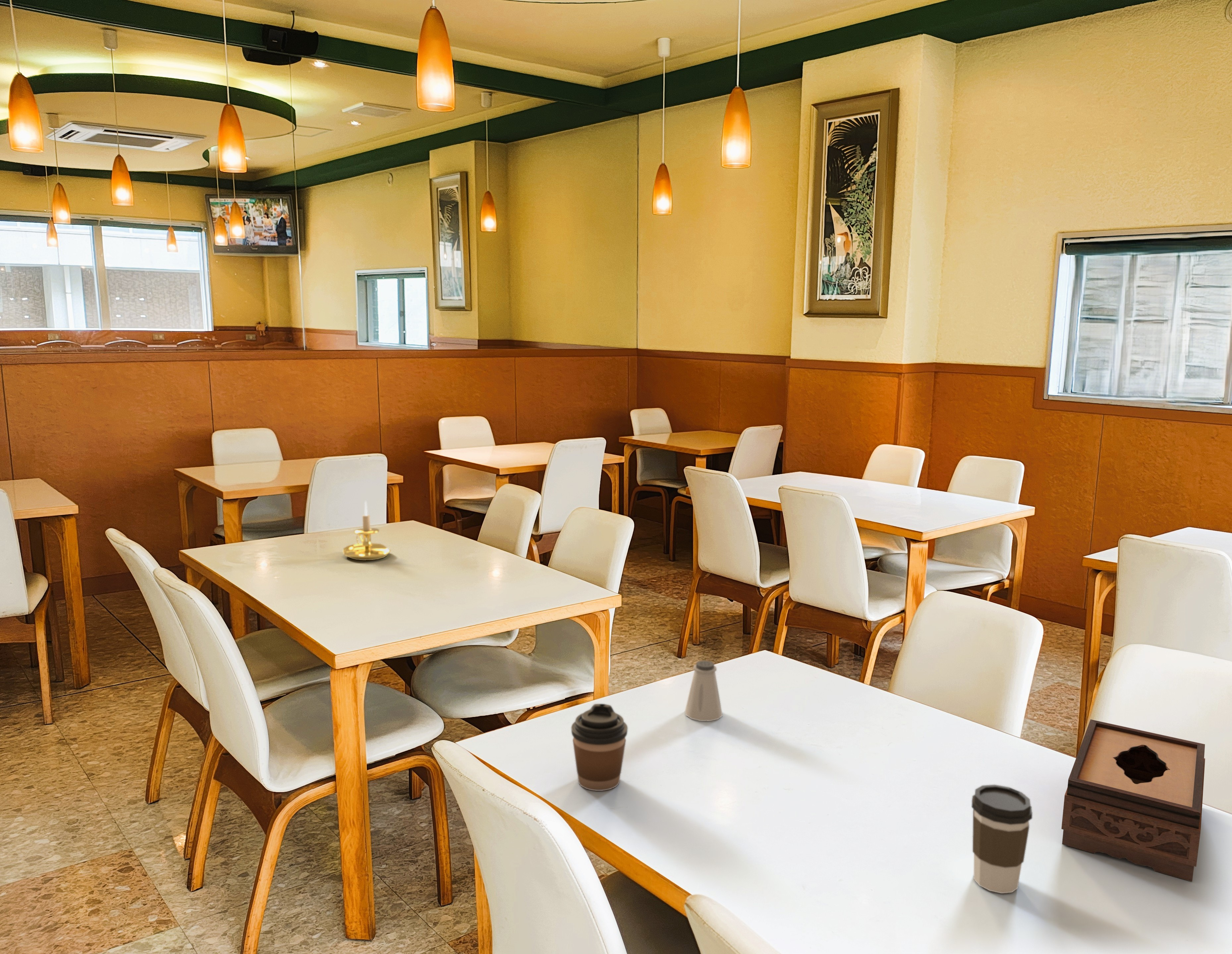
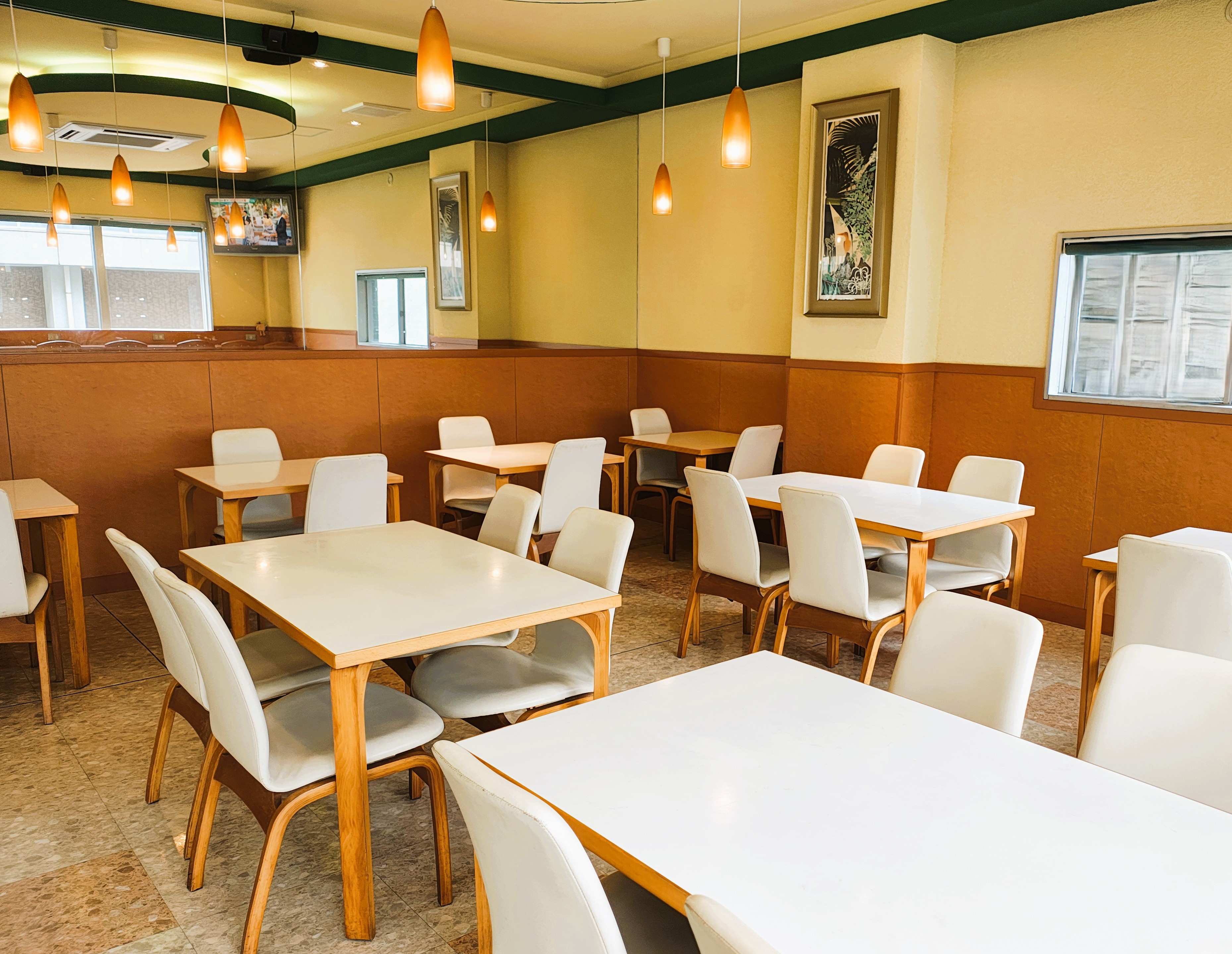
- coffee cup [571,703,628,791]
- candle holder [343,501,392,561]
- tissue box [1061,719,1205,882]
- saltshaker [685,660,723,722]
- coffee cup [971,784,1033,894]
